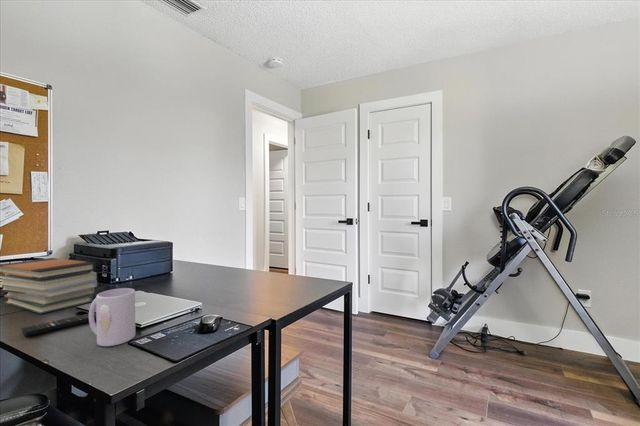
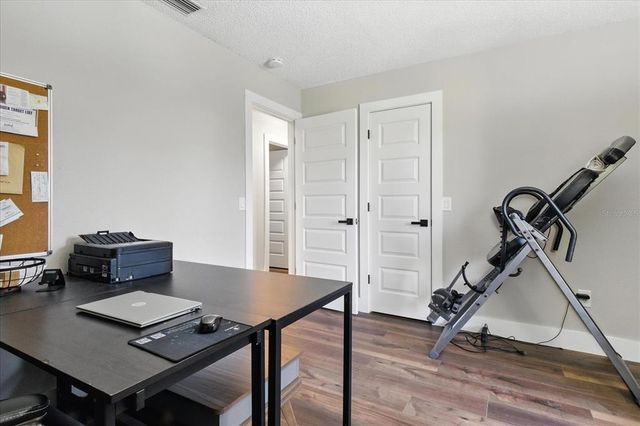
- book stack [0,257,98,315]
- mug [88,287,136,347]
- remote control [21,311,97,337]
